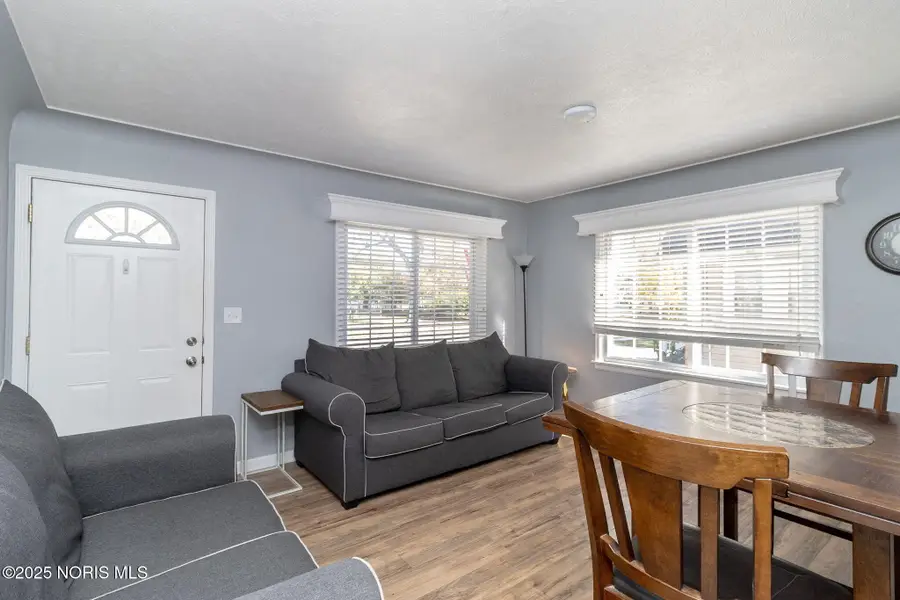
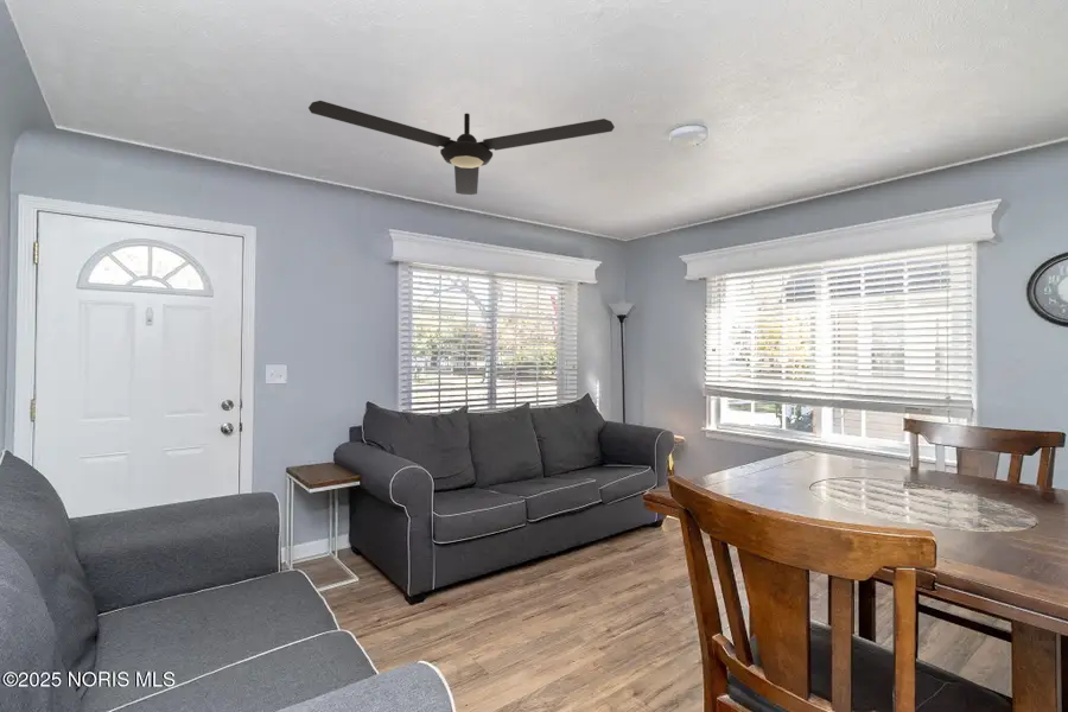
+ ceiling fan [307,100,616,196]
